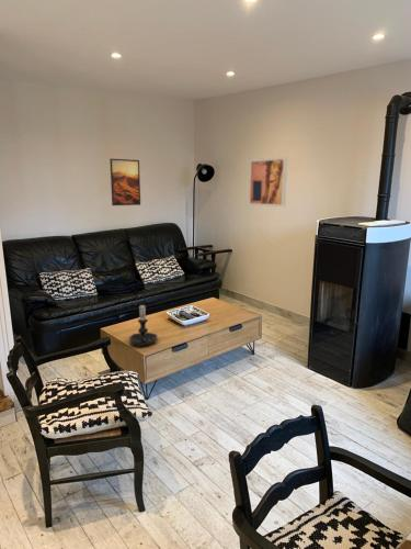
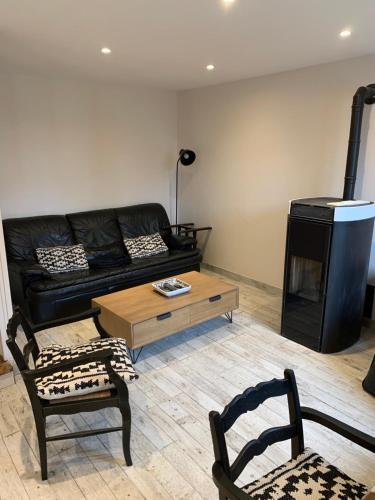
- wall art [248,156,288,208]
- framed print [109,157,141,206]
- candle holder [128,304,159,347]
